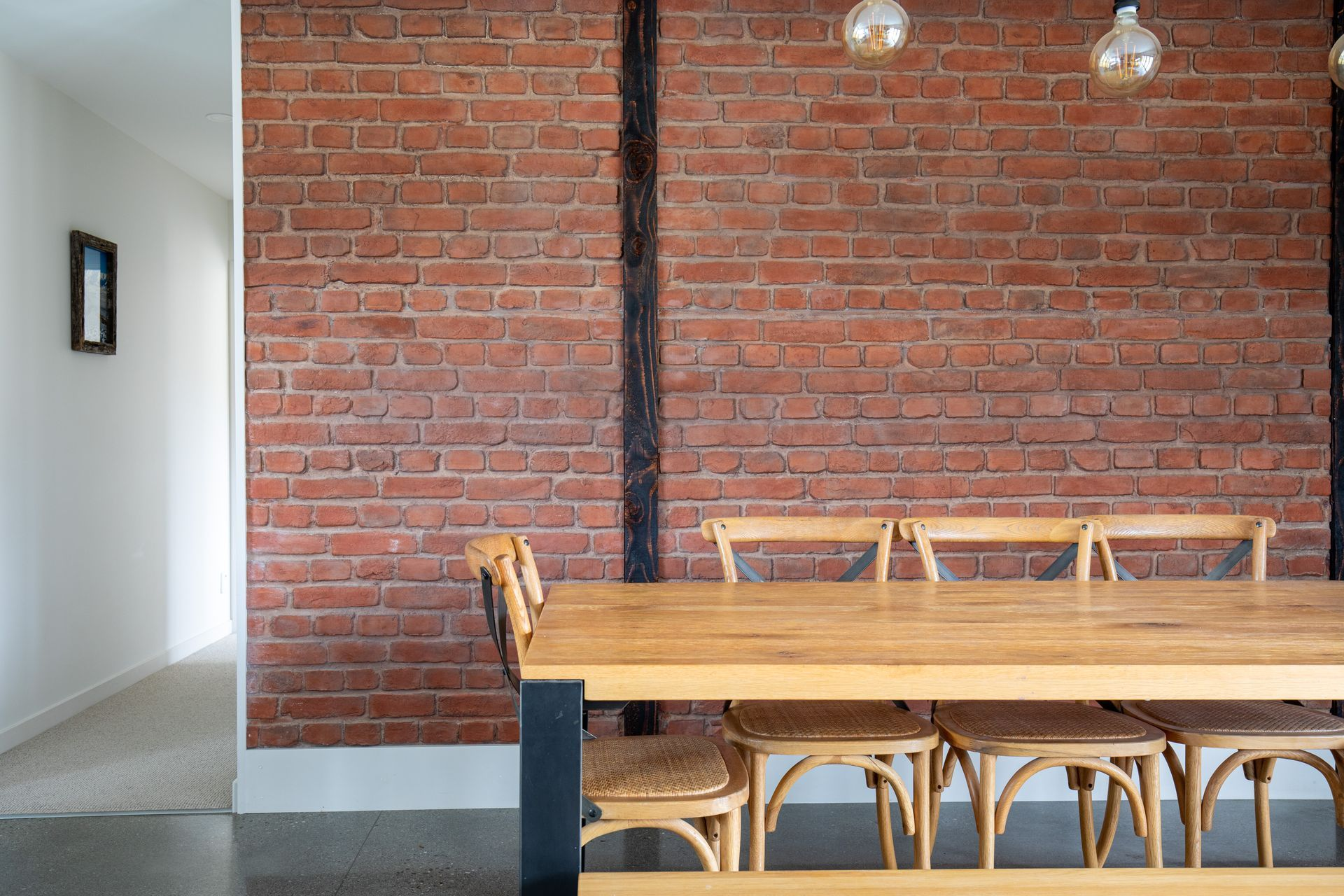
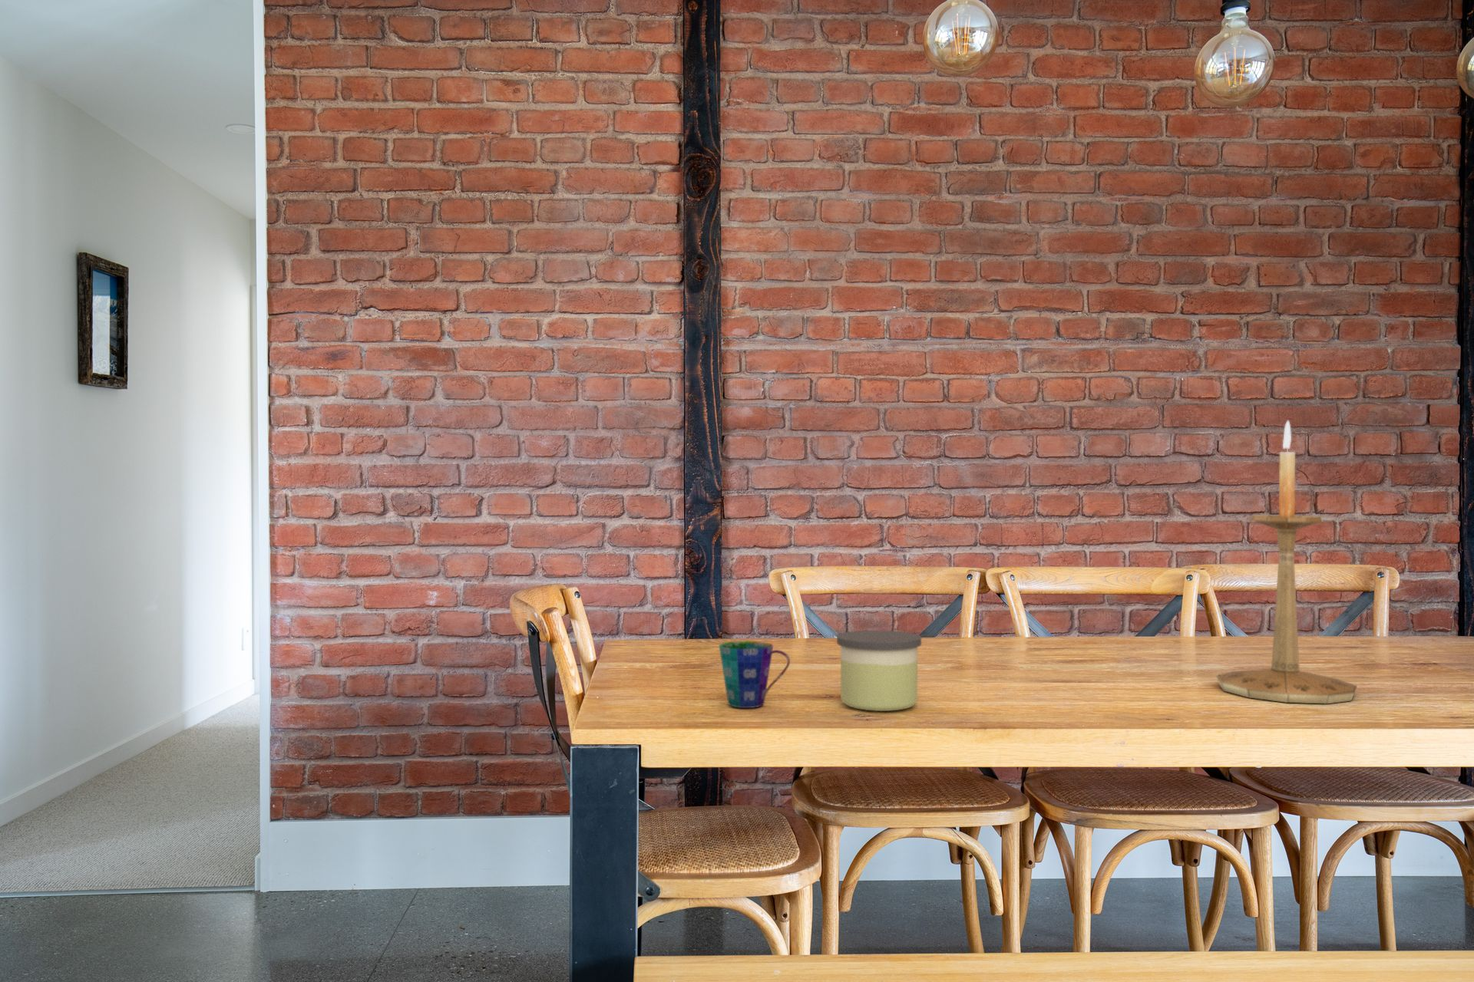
+ cup [717,640,791,709]
+ candle [836,630,922,712]
+ candlestick [1215,420,1358,705]
